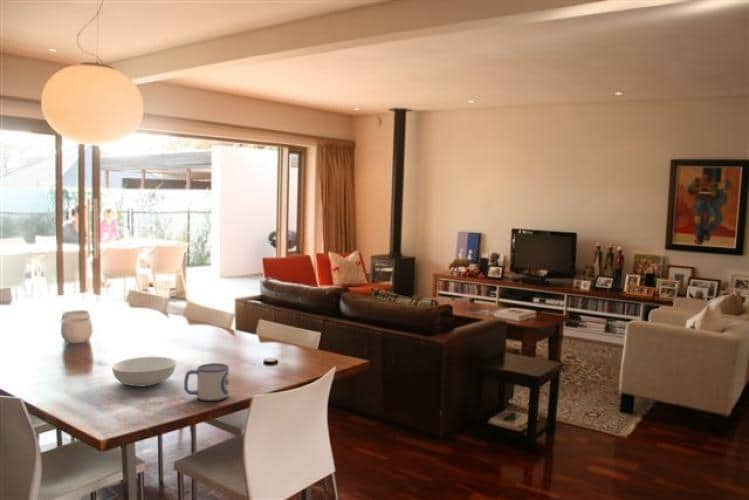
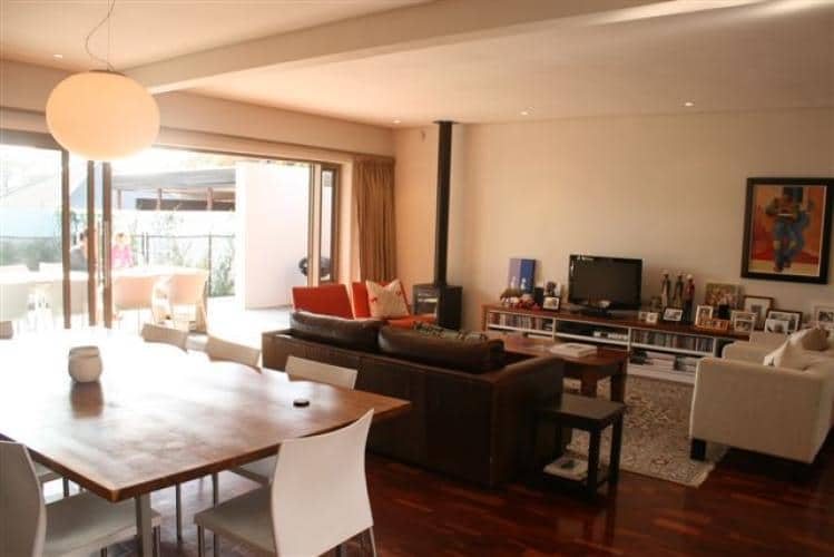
- serving bowl [111,356,177,387]
- mug [183,362,230,402]
